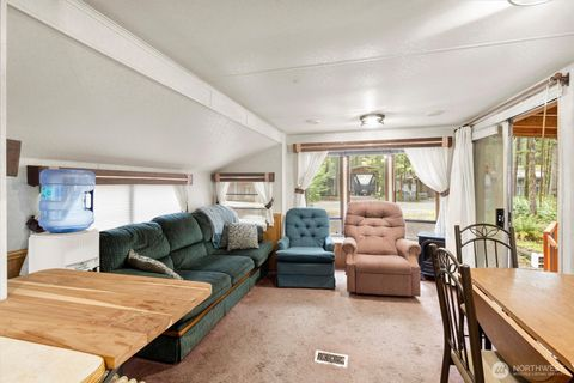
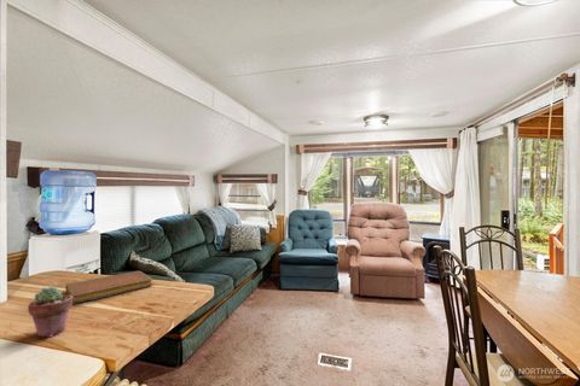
+ potted succulent [27,286,74,338]
+ notebook [64,270,153,304]
